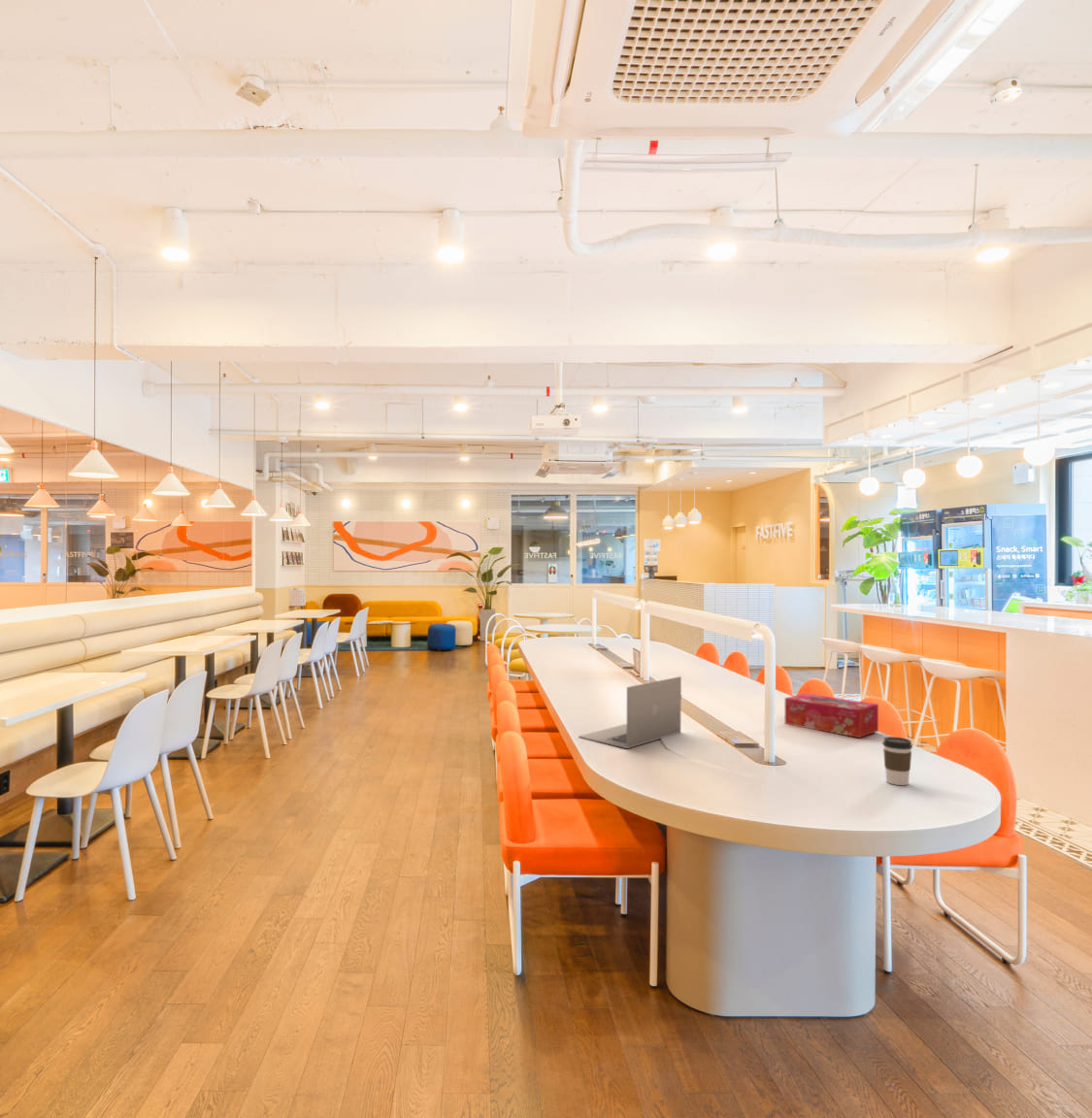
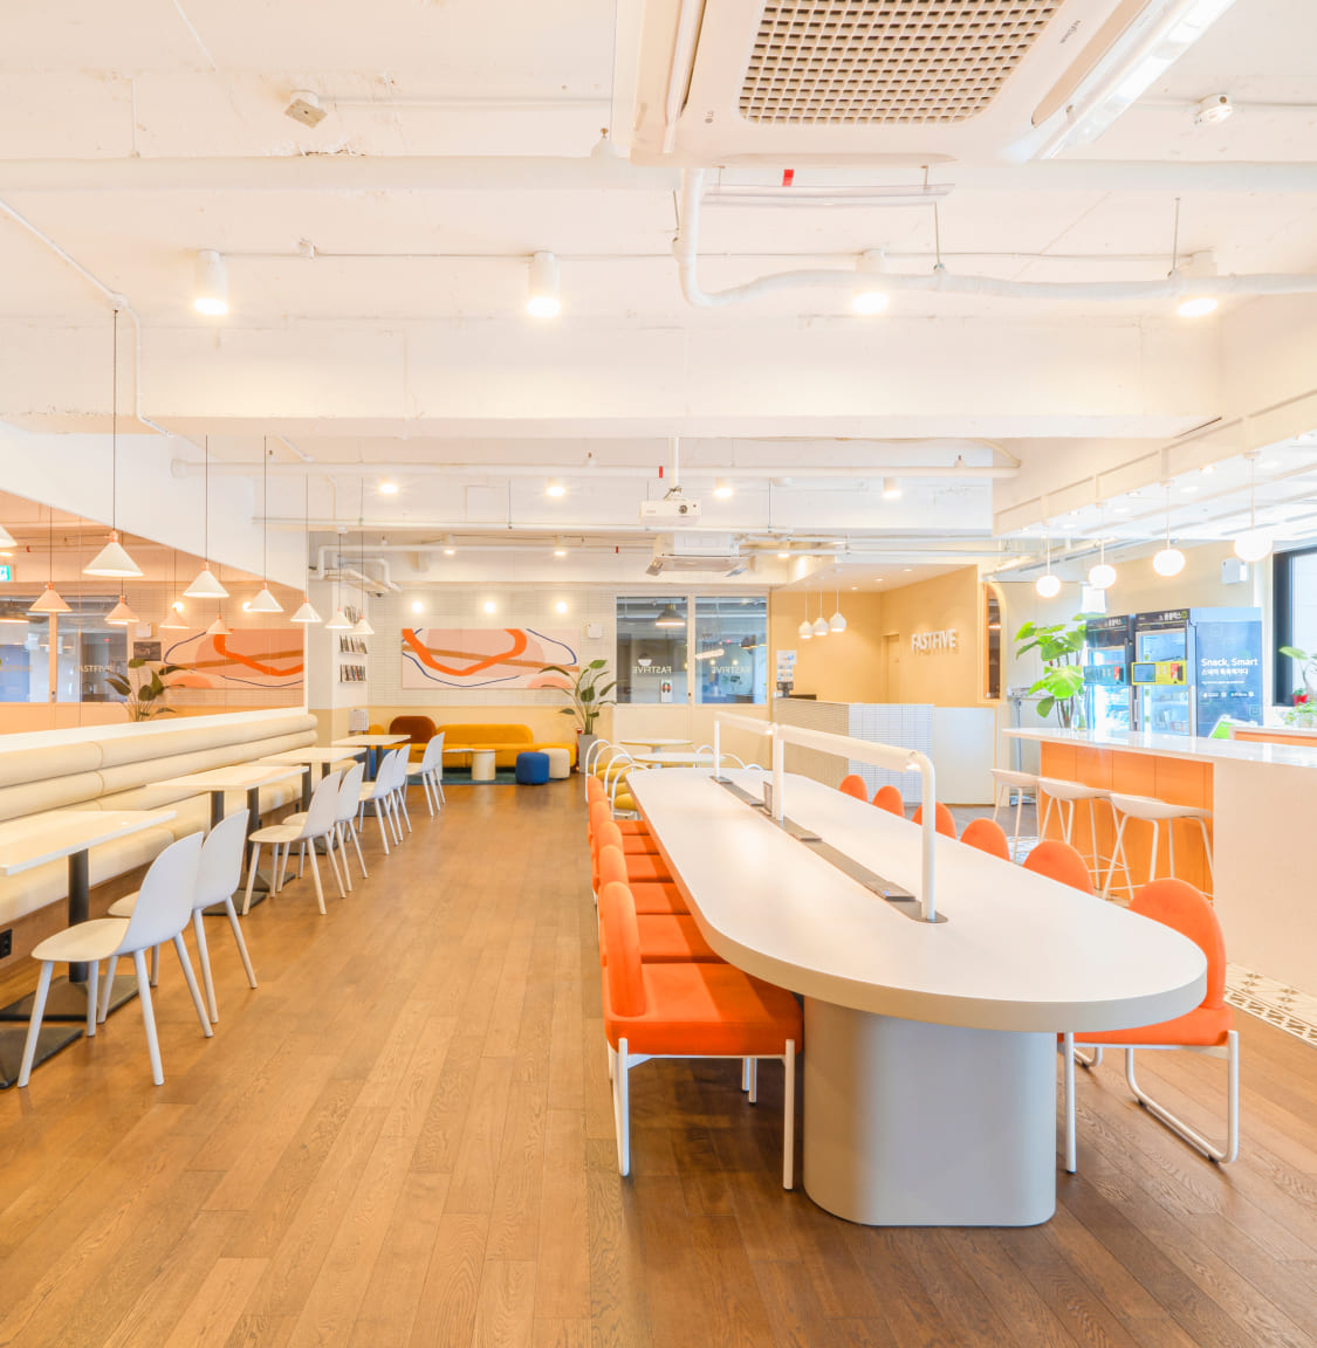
- laptop [578,675,682,749]
- coffee cup [881,736,913,786]
- tissue box [784,693,879,739]
